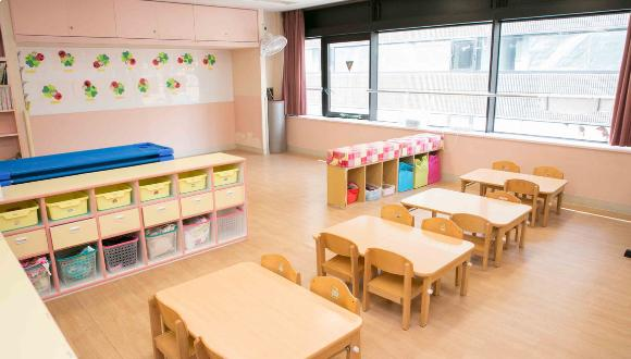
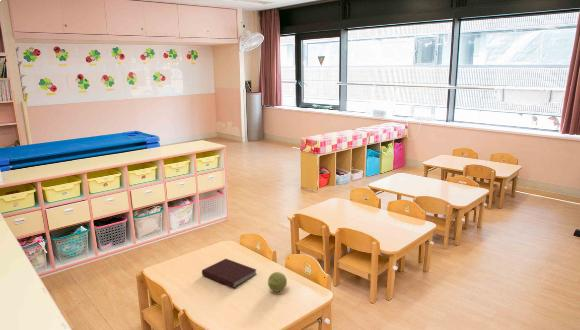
+ decorative ball [267,271,288,293]
+ notebook [201,258,258,289]
